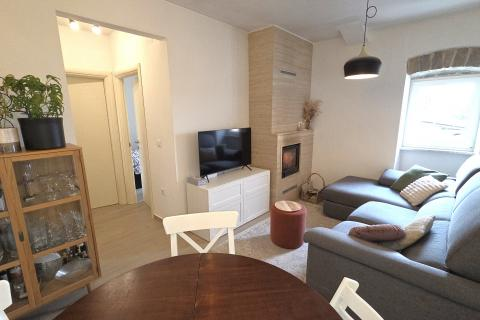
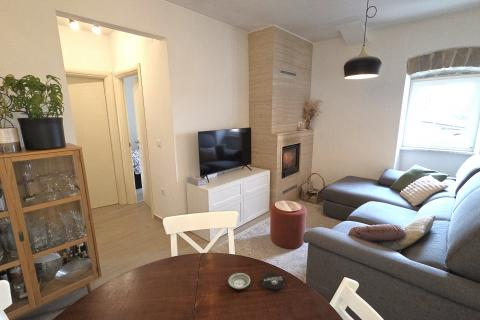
+ coaster [261,272,286,292]
+ saucer [227,272,251,290]
